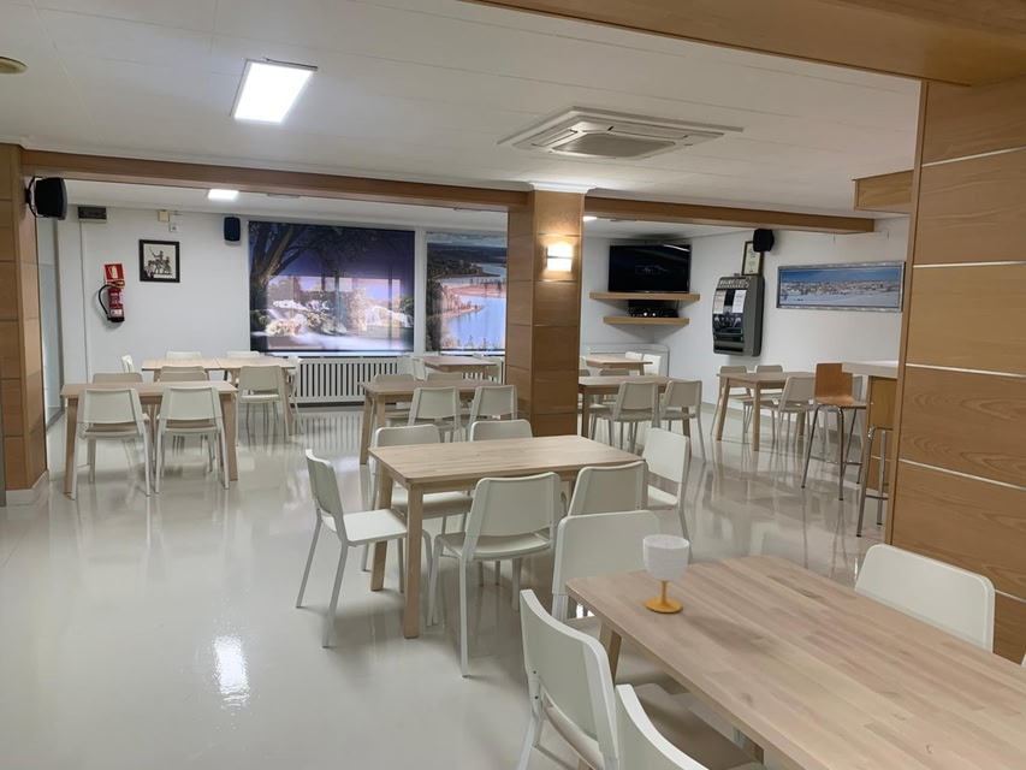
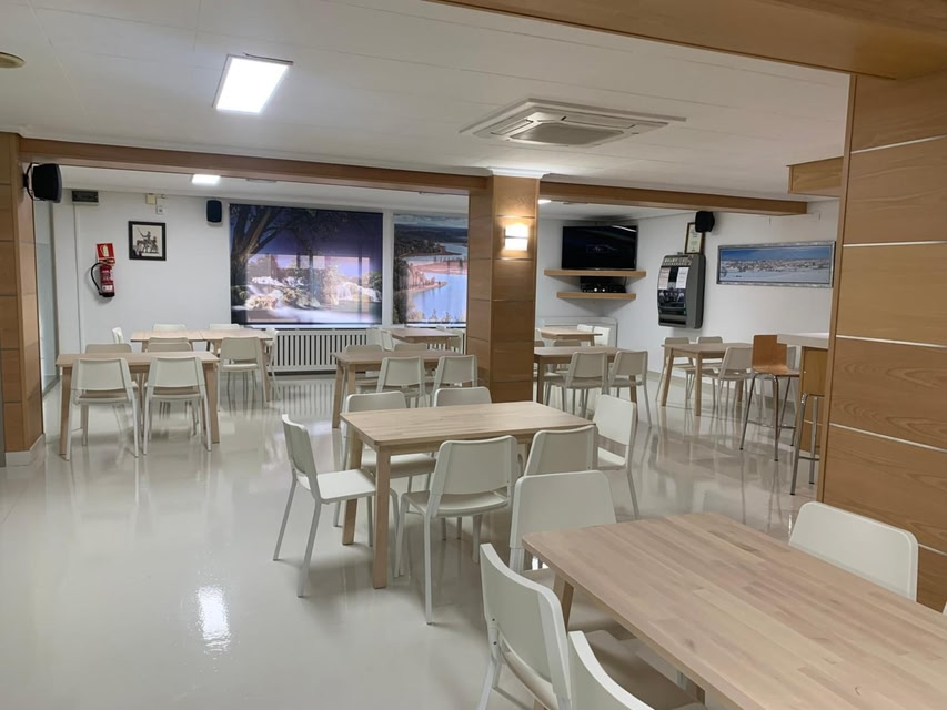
- cup [642,533,692,614]
